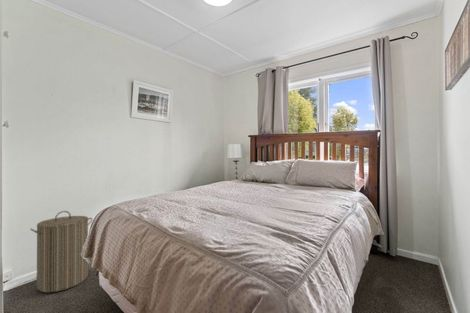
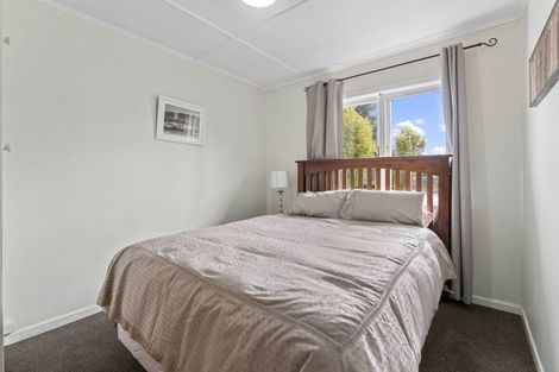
- laundry hamper [29,210,93,293]
